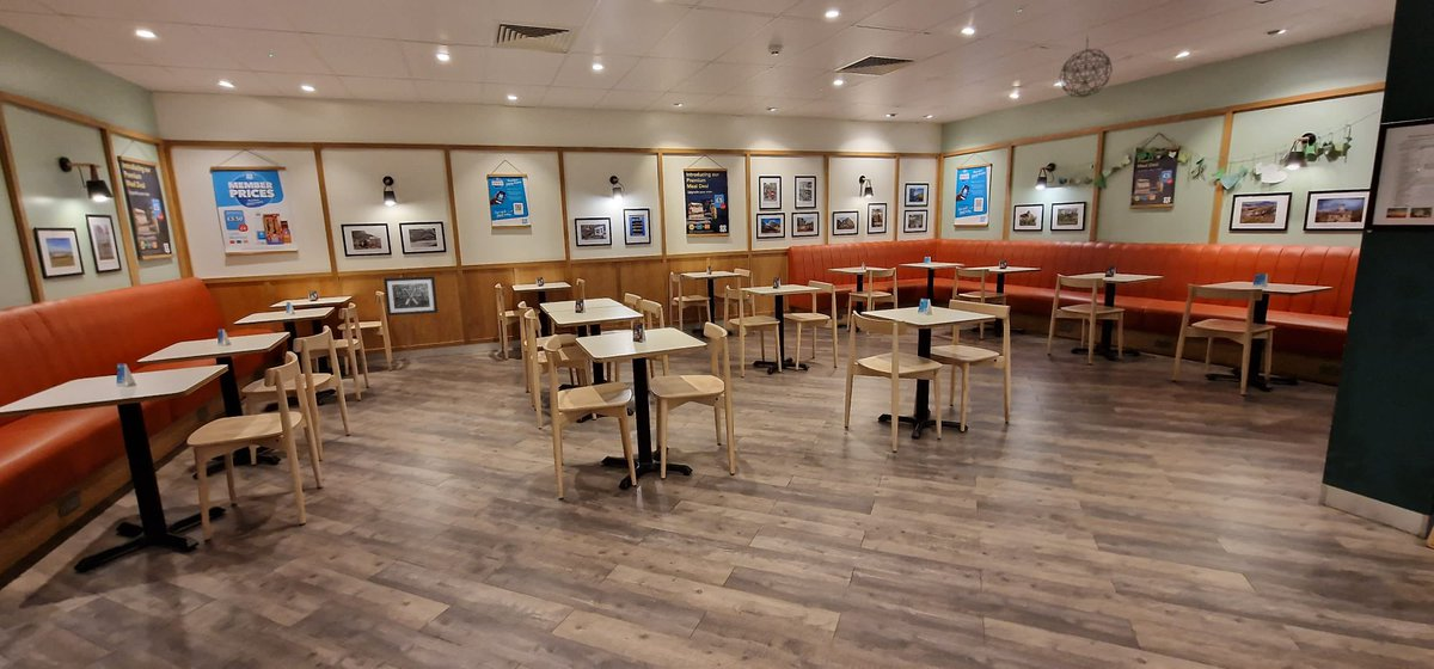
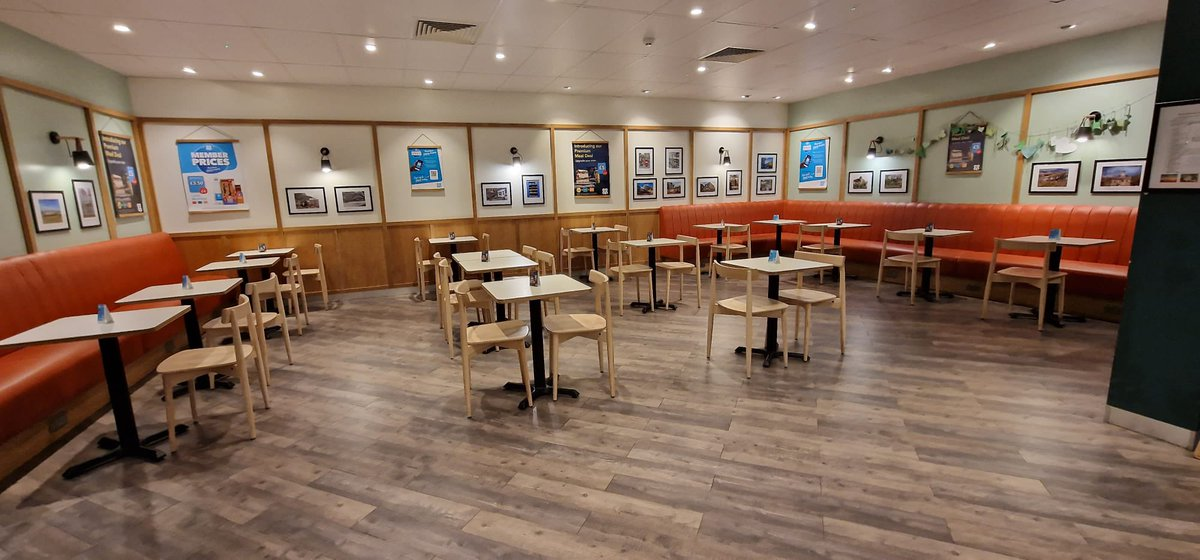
- pendant light [1059,36,1114,98]
- wall art [382,275,439,317]
